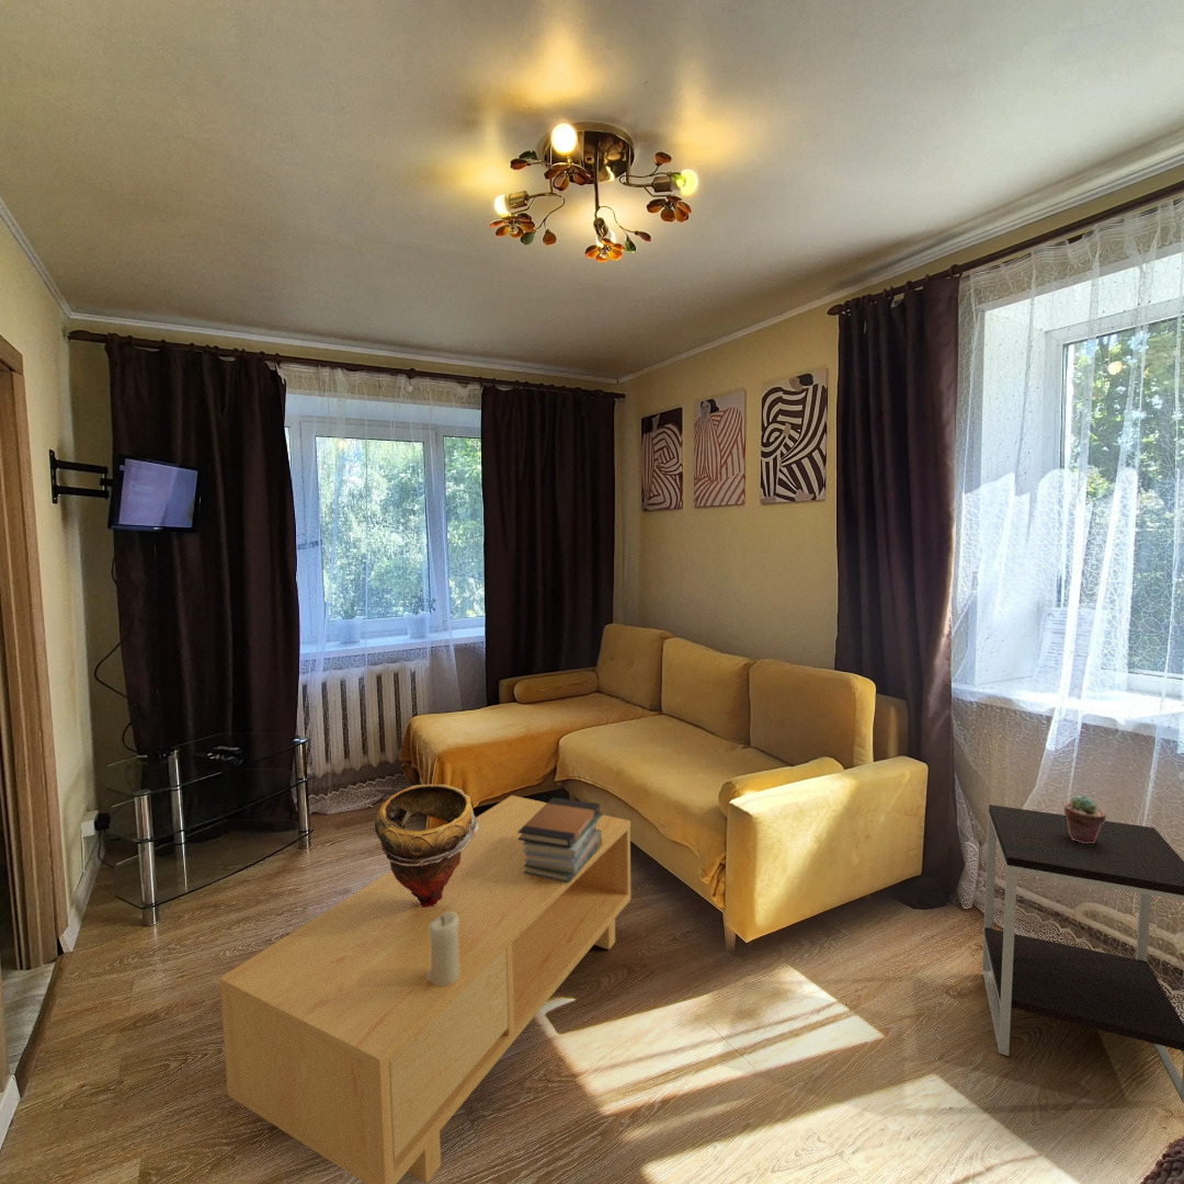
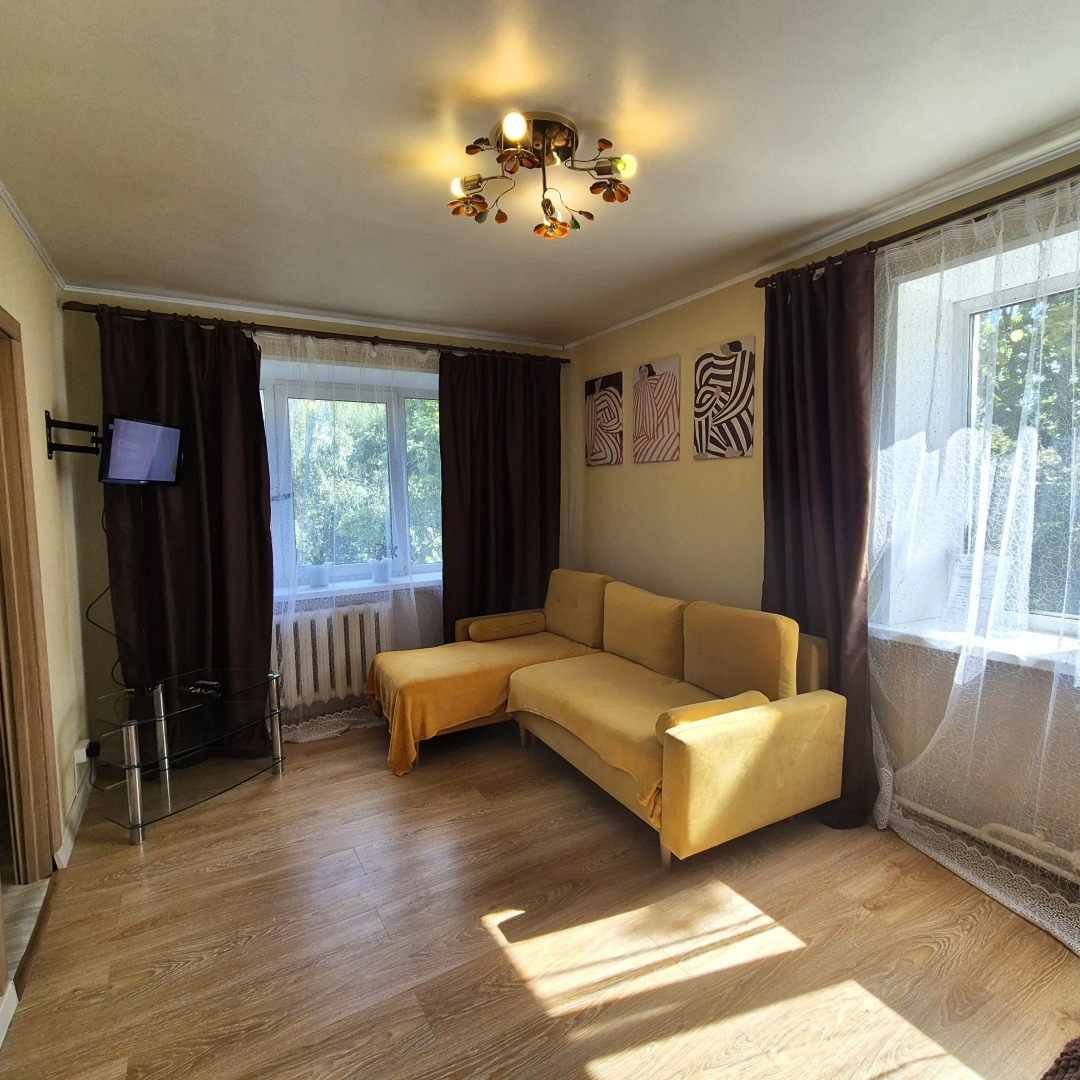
- decorative bowl [374,783,479,908]
- potted succulent [1063,794,1107,843]
- book stack [517,796,603,883]
- side table [981,804,1184,1104]
- candle [428,912,459,986]
- coffee table [218,795,631,1184]
